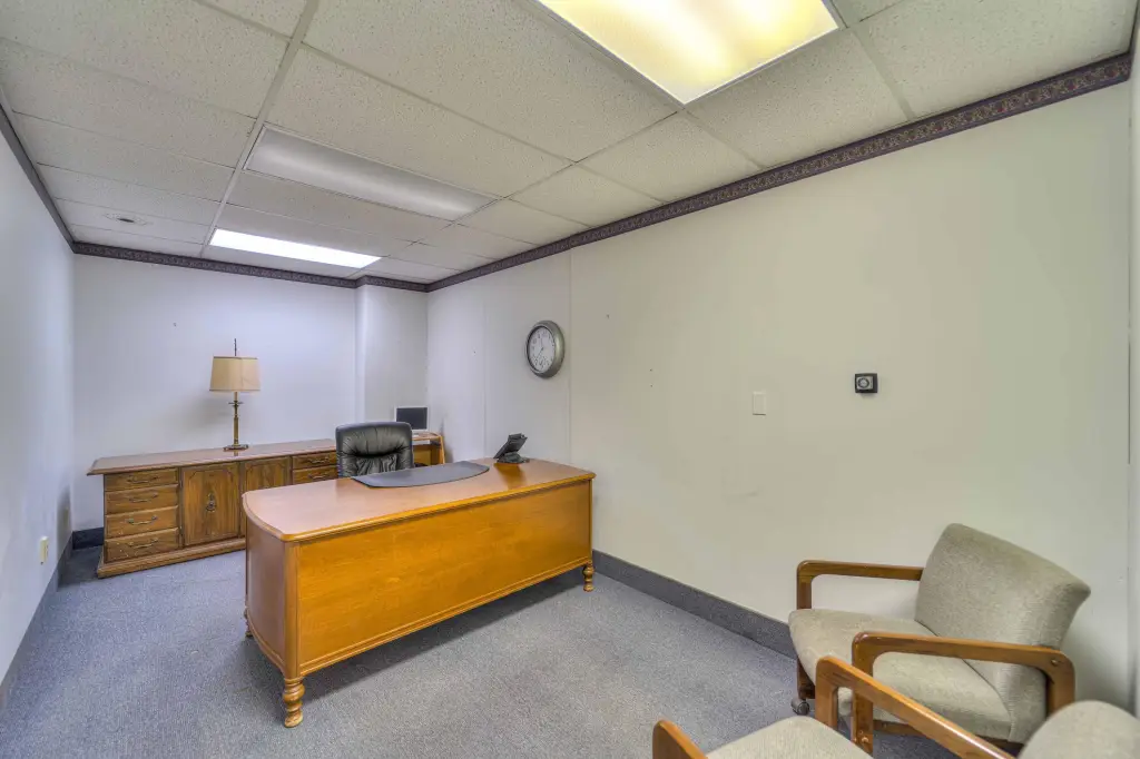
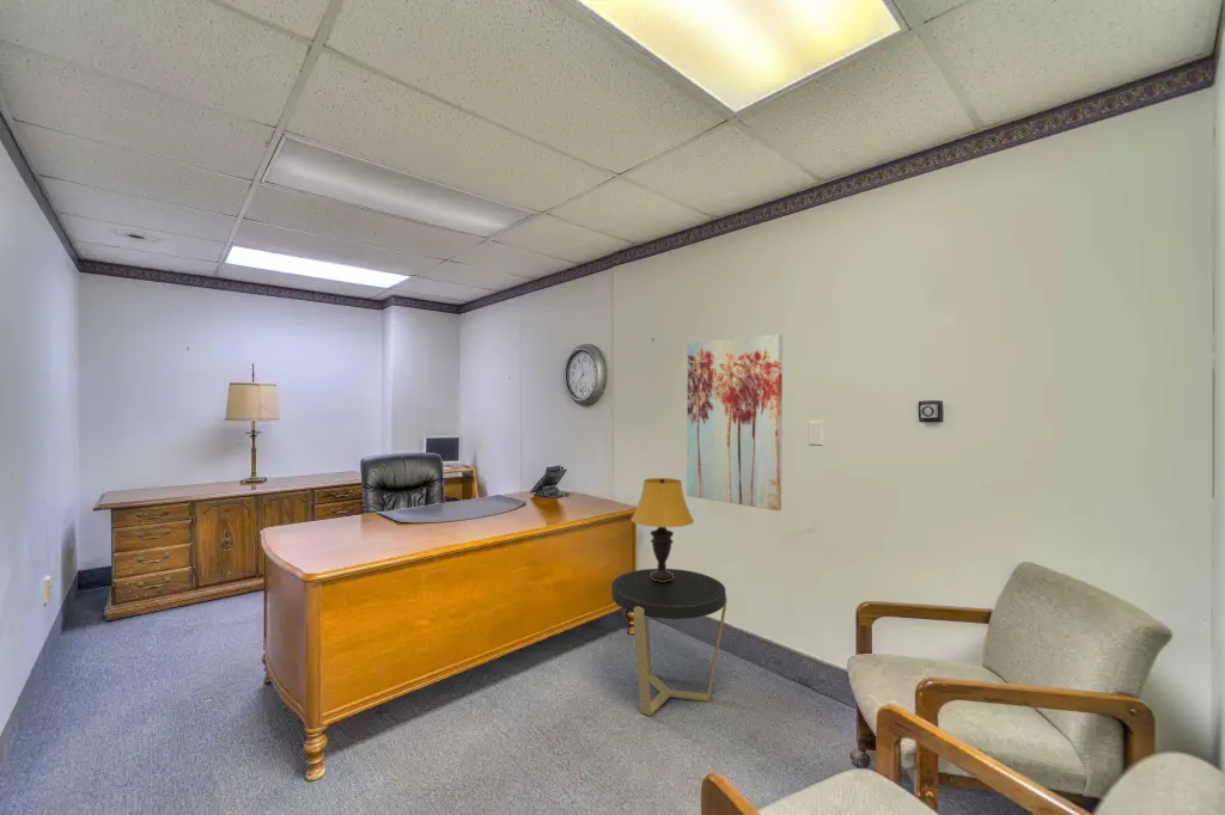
+ side table [610,568,729,717]
+ wall art [685,332,784,511]
+ table lamp [629,477,695,582]
